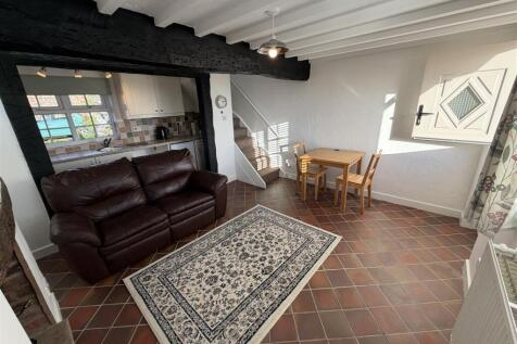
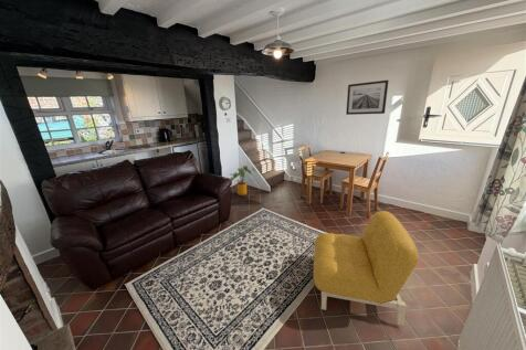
+ armchair [313,210,419,327]
+ house plant [229,165,257,197]
+ wall art [345,79,390,116]
